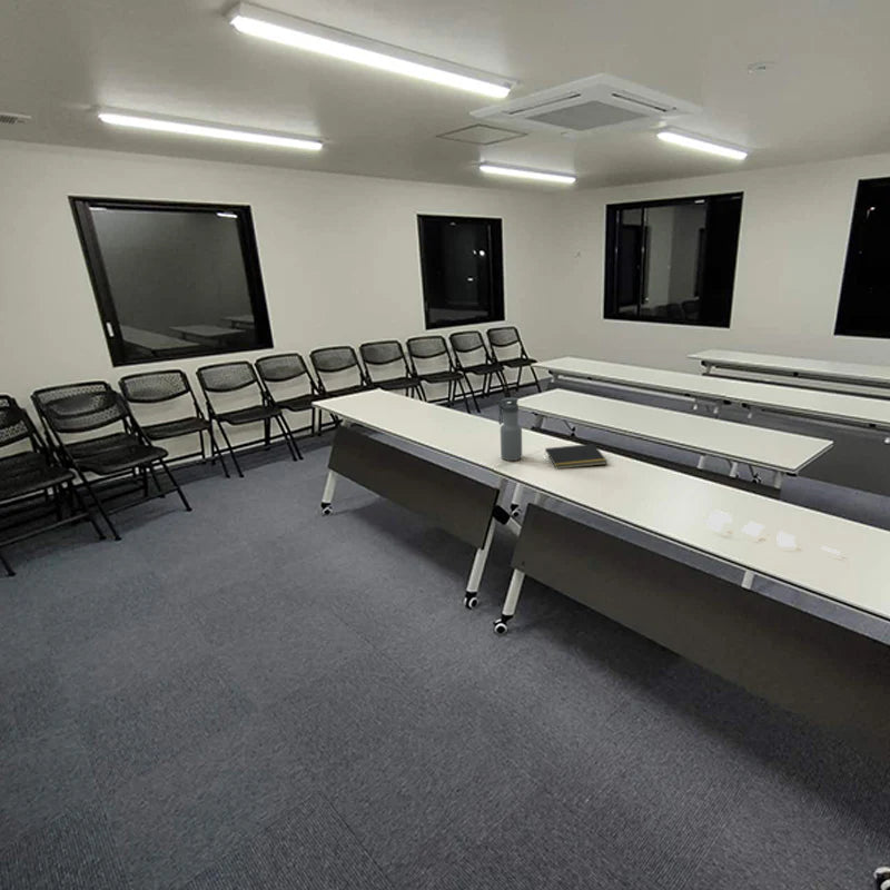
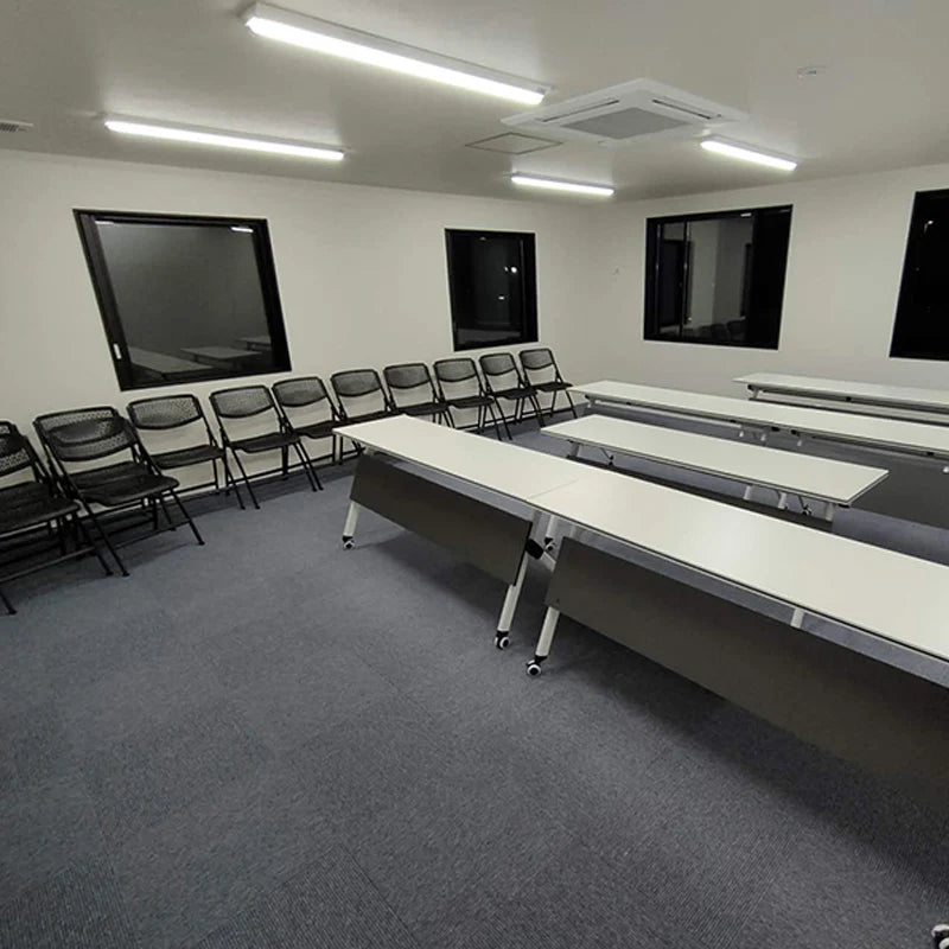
- water bottle [497,397,523,462]
- notepad [544,443,609,469]
- papers [705,510,841,555]
